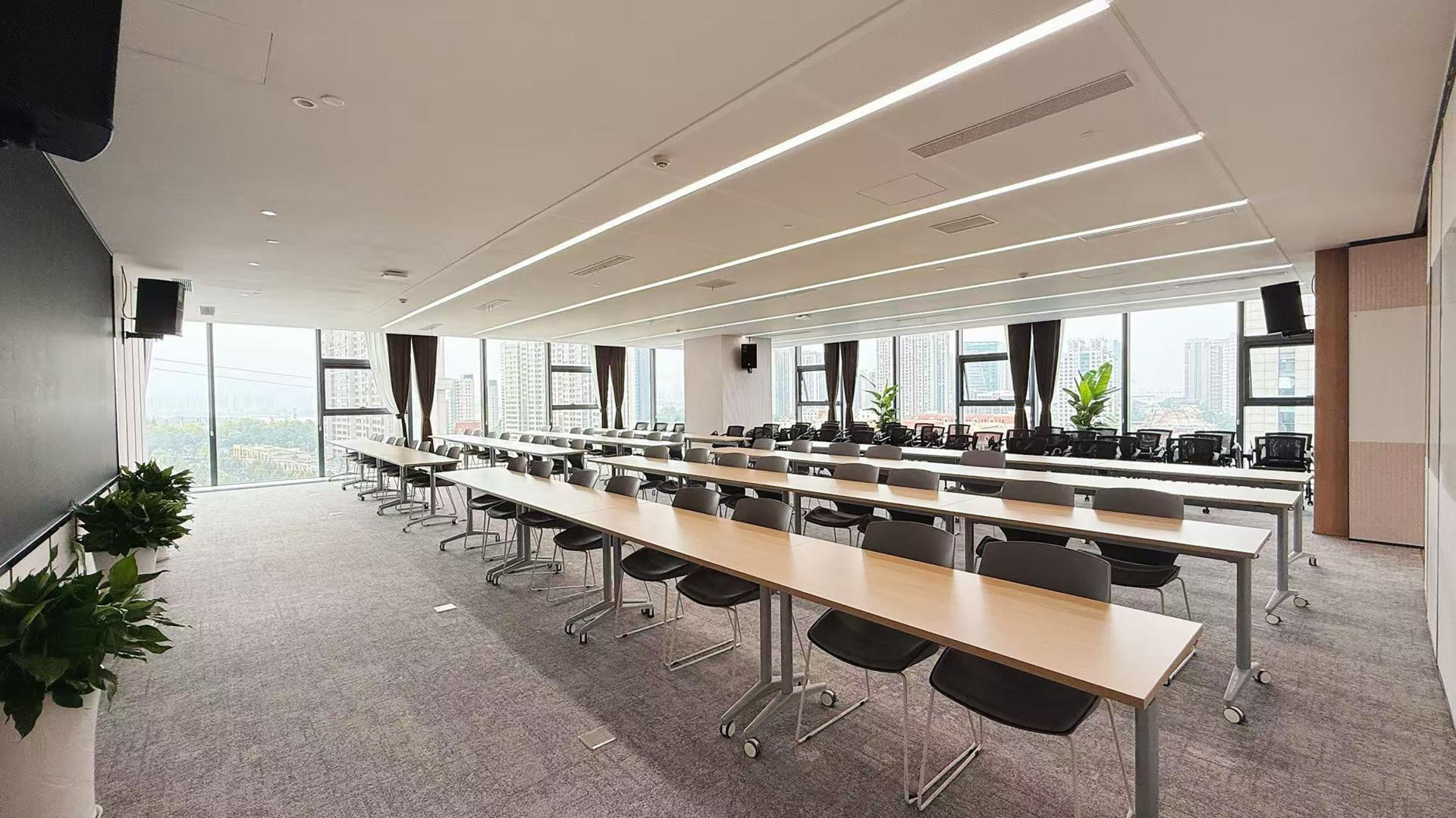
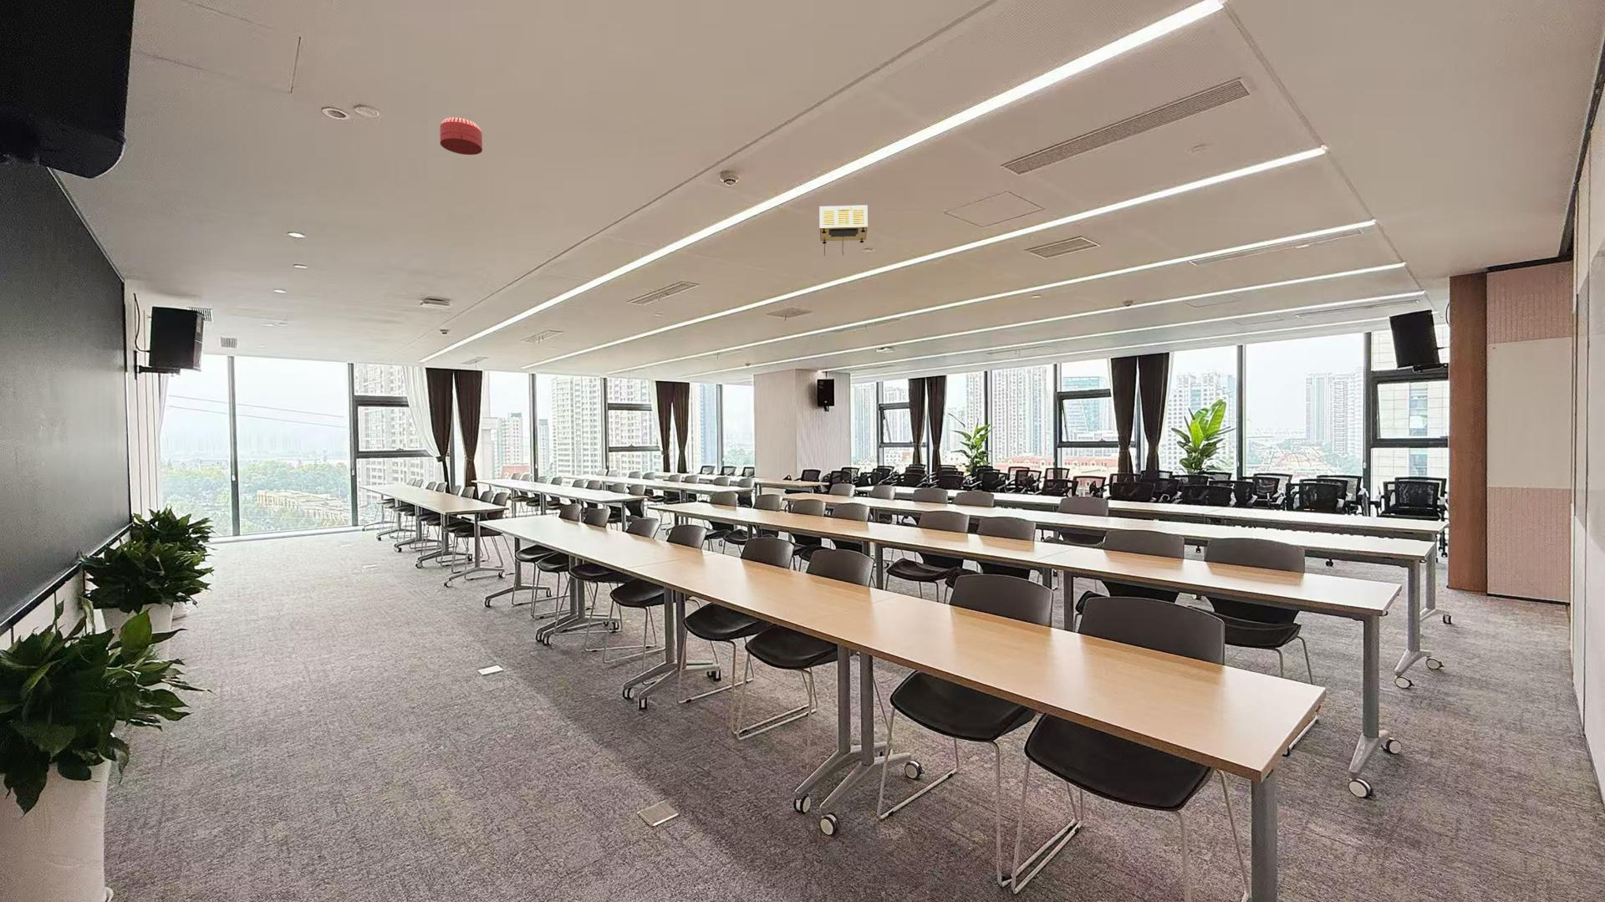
+ smoke detector [439,116,483,155]
+ projector [818,204,869,257]
